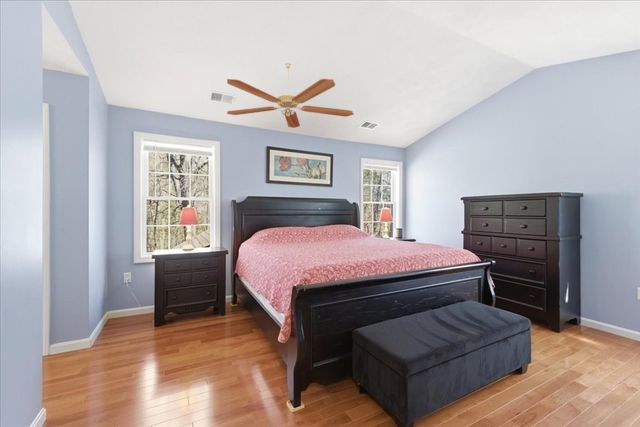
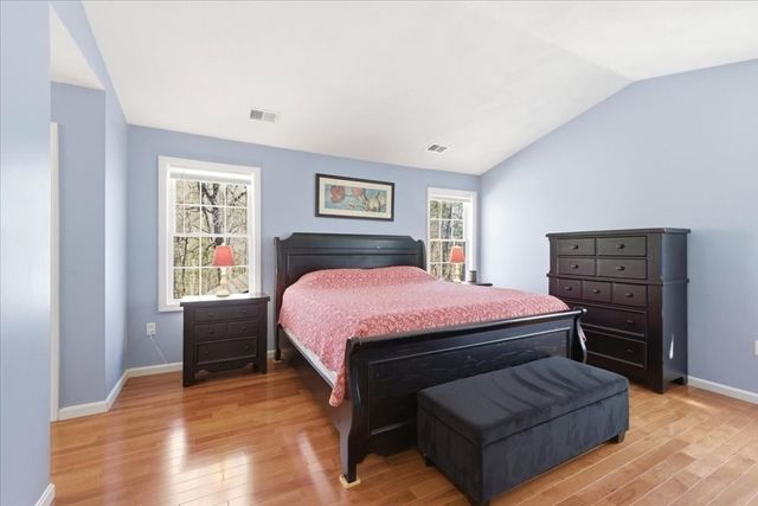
- ceiling fan [226,62,355,129]
